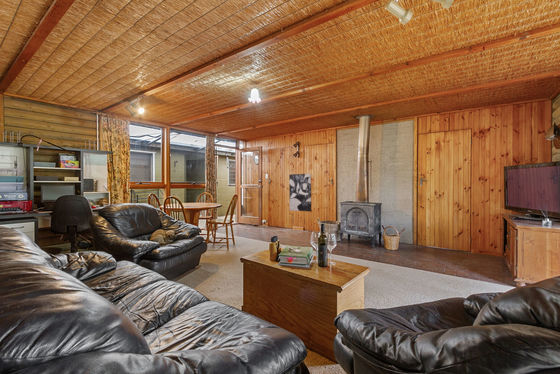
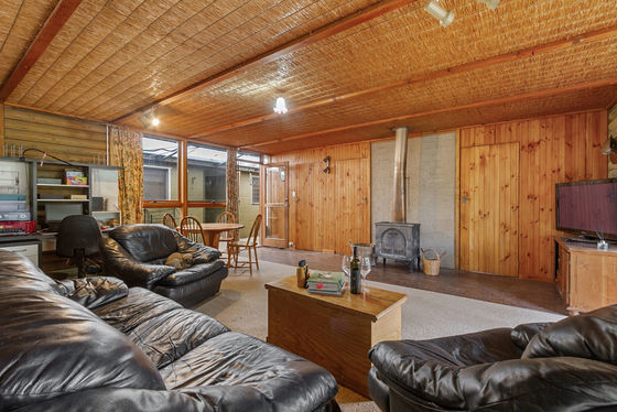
- wall art [288,173,312,213]
